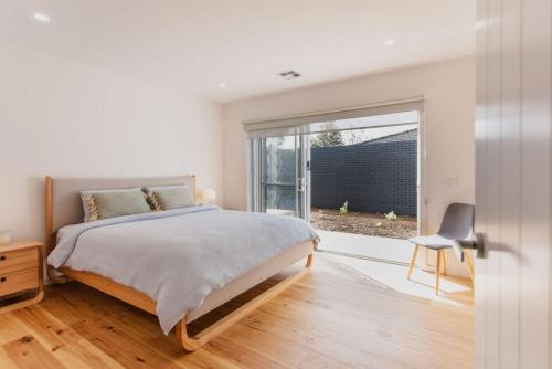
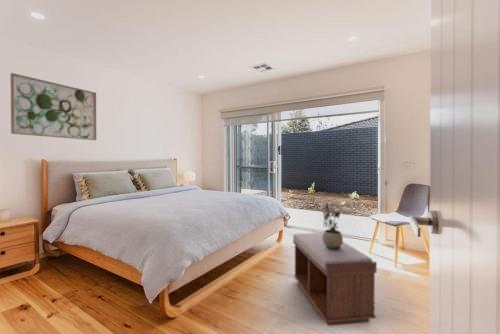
+ wall art [10,72,97,141]
+ potted plant [321,201,344,250]
+ bench [292,232,378,327]
